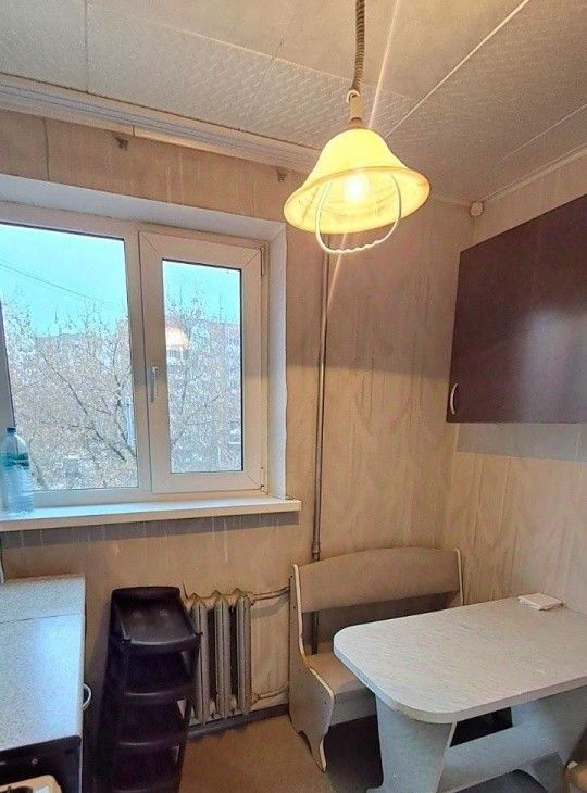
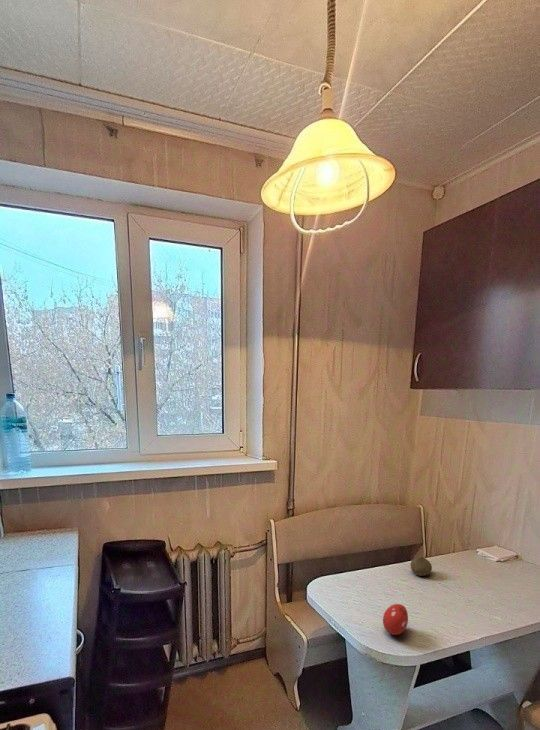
+ fruit [382,603,409,636]
+ fruit [409,556,433,577]
